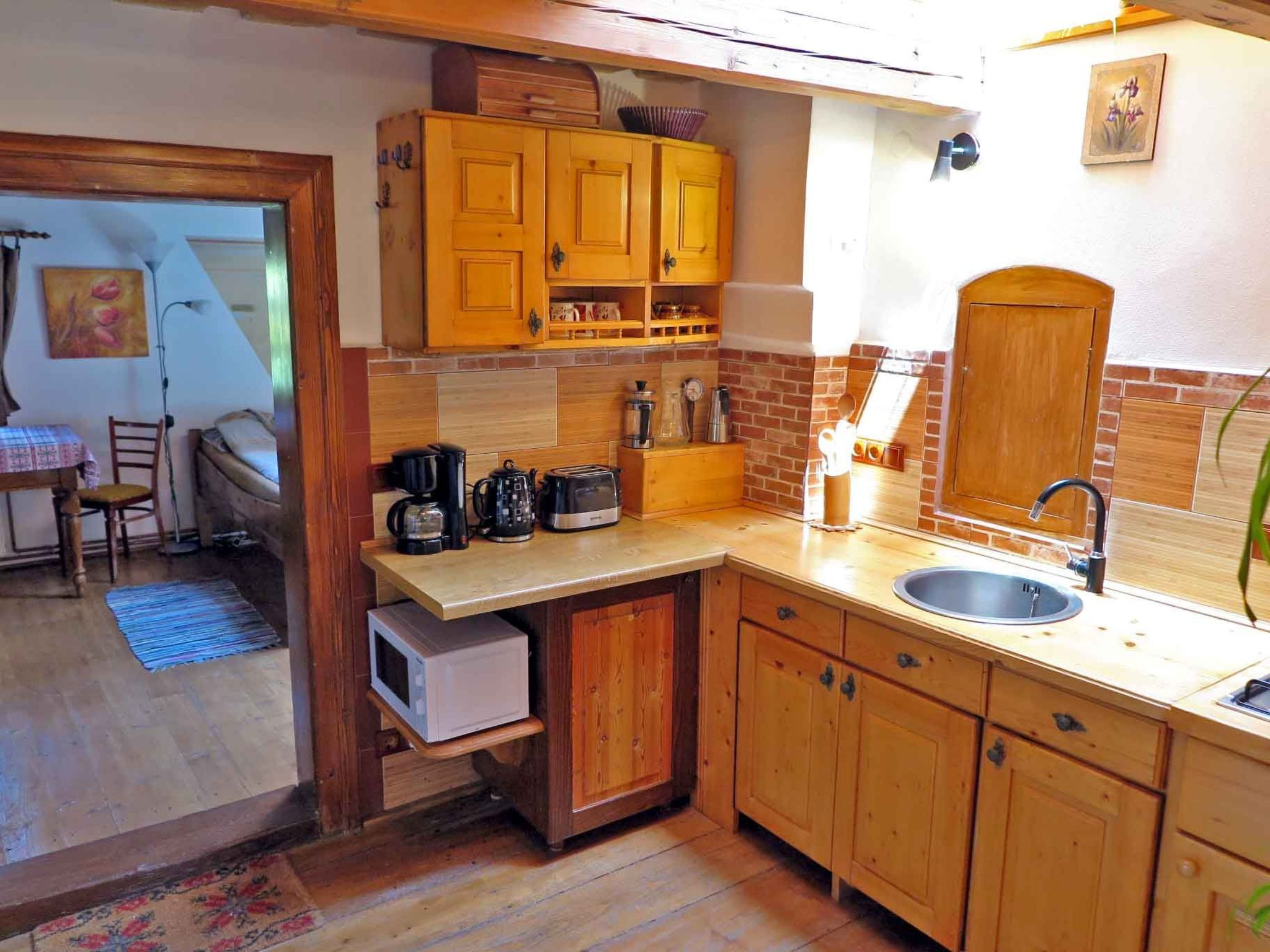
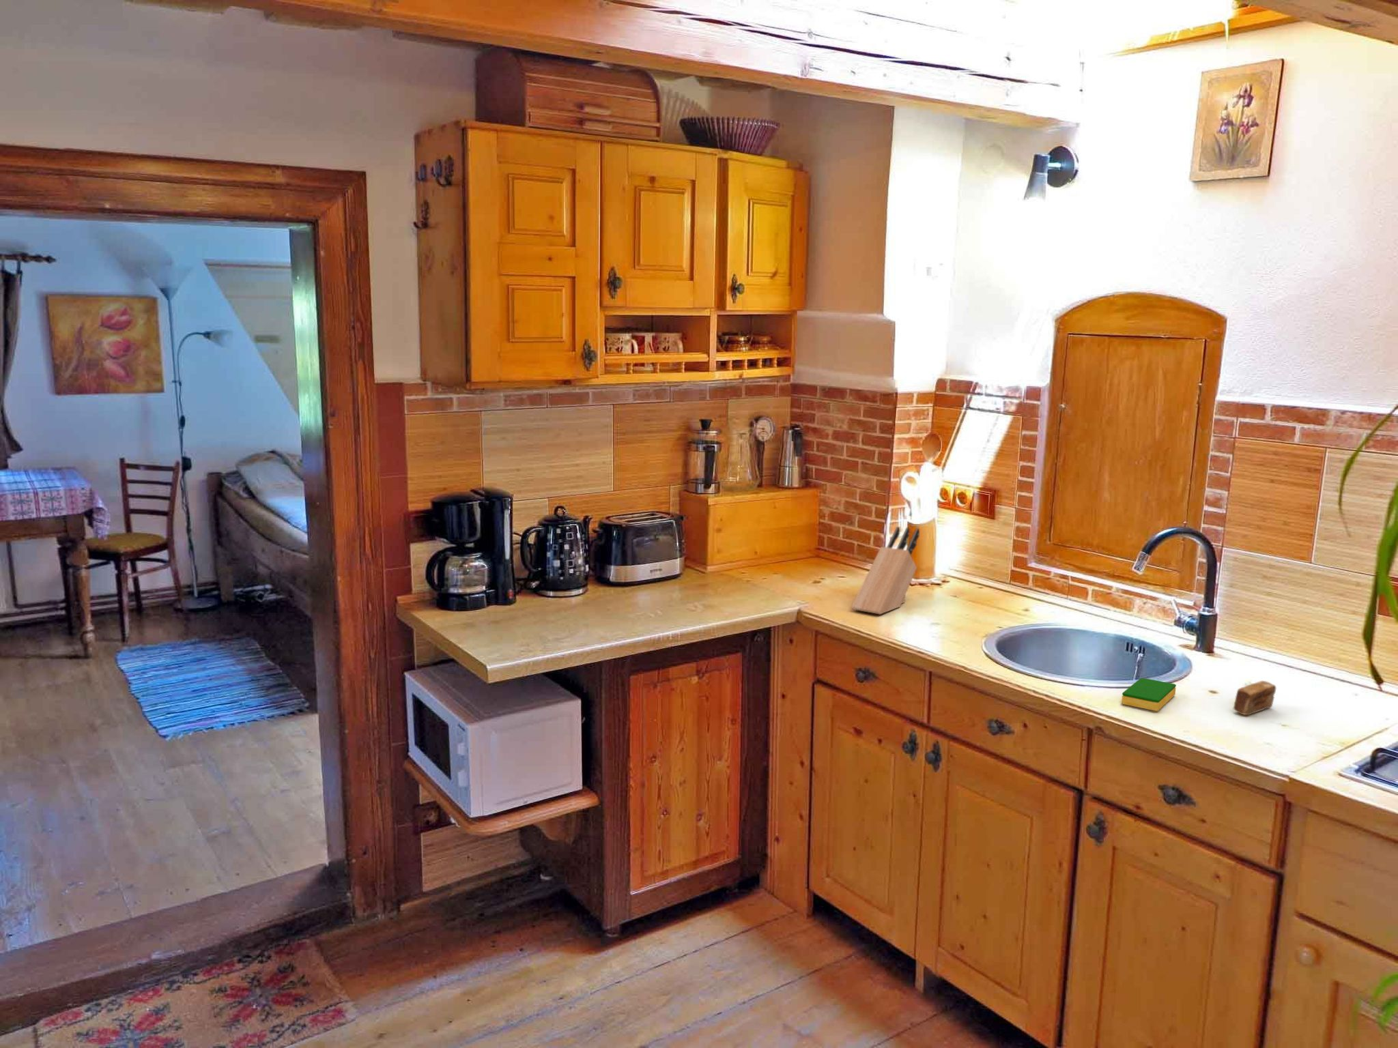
+ soap bar [1233,680,1277,716]
+ dish sponge [1121,677,1177,711]
+ knife block [851,526,920,614]
